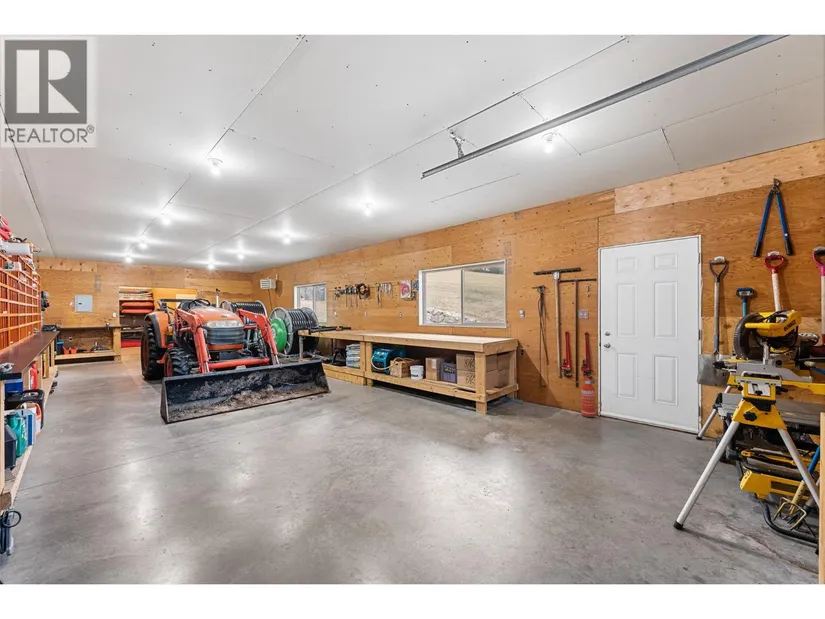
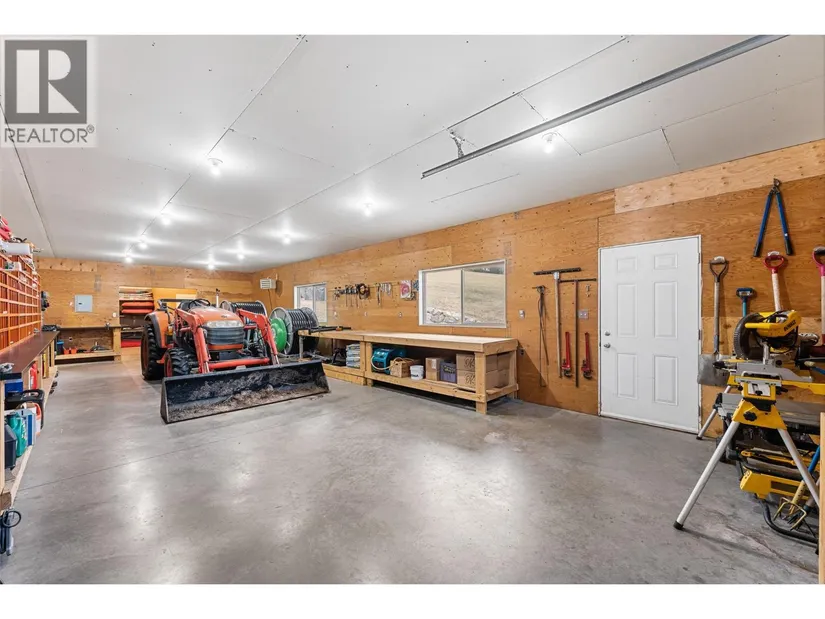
- fire extinguisher [575,373,596,418]
